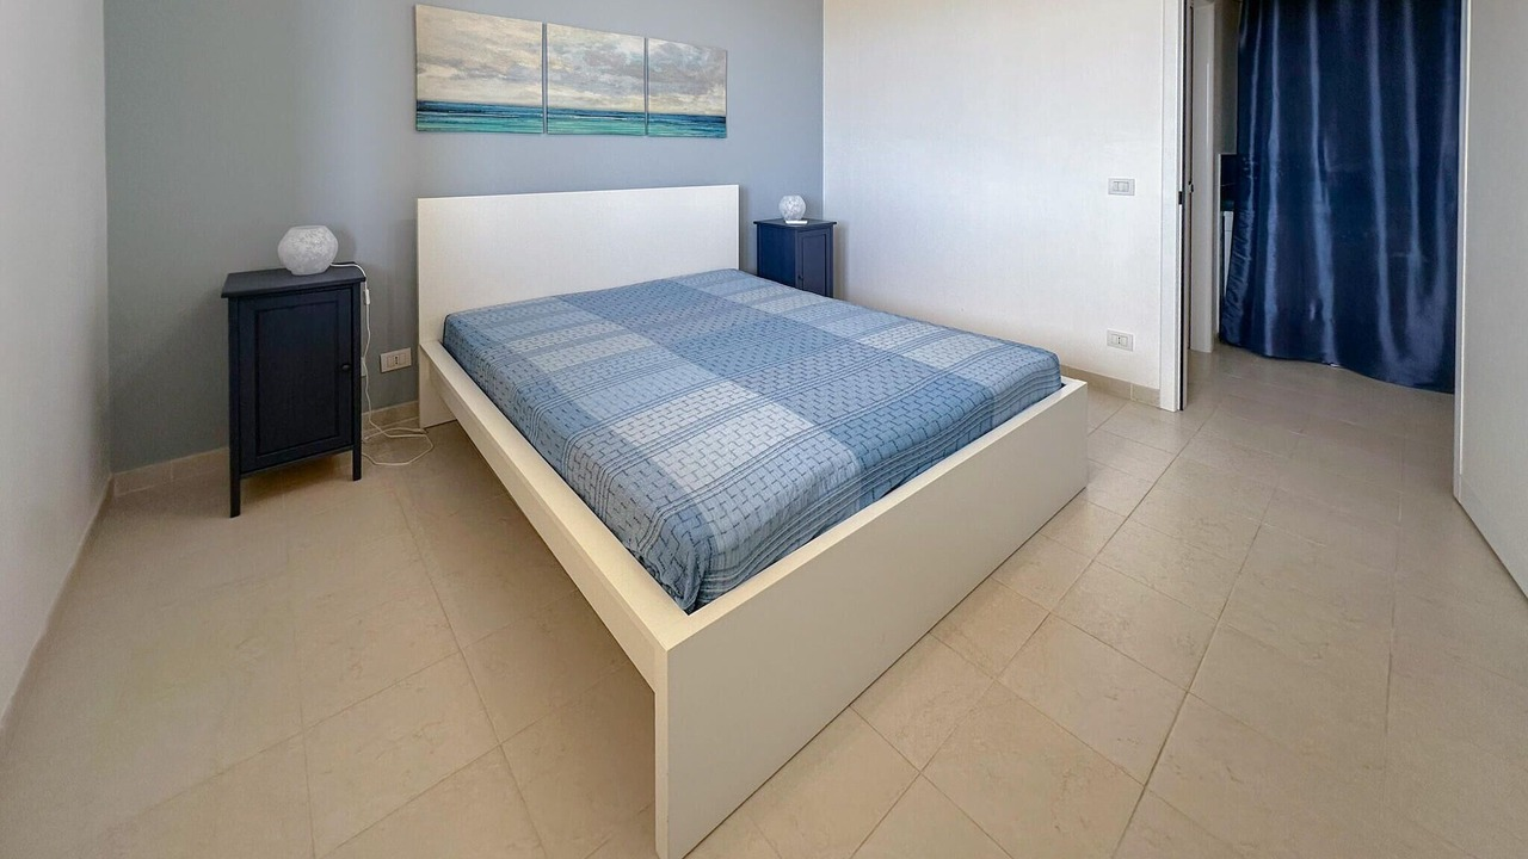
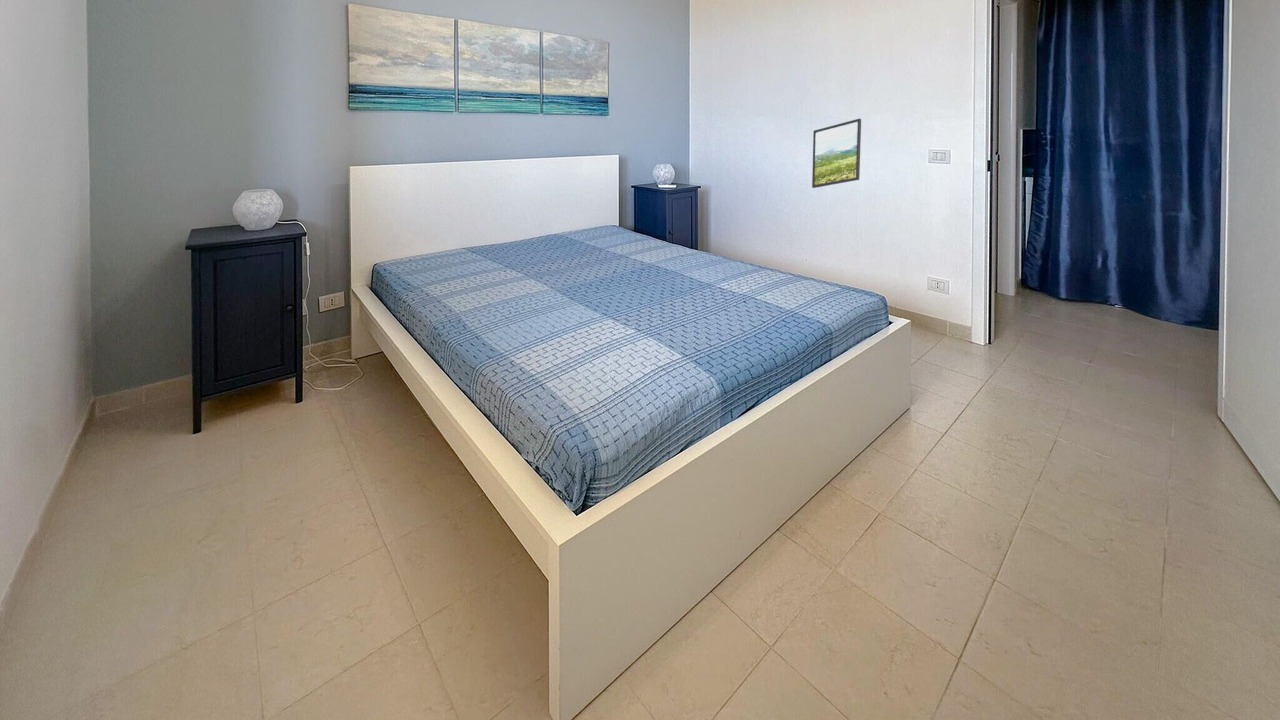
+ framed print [811,118,862,189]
